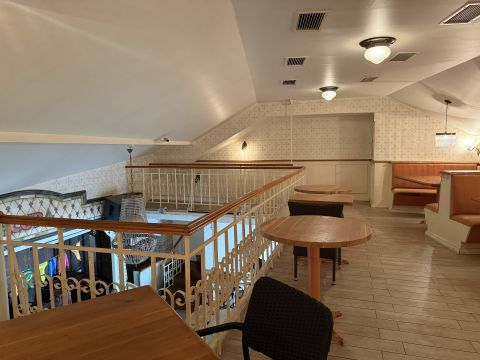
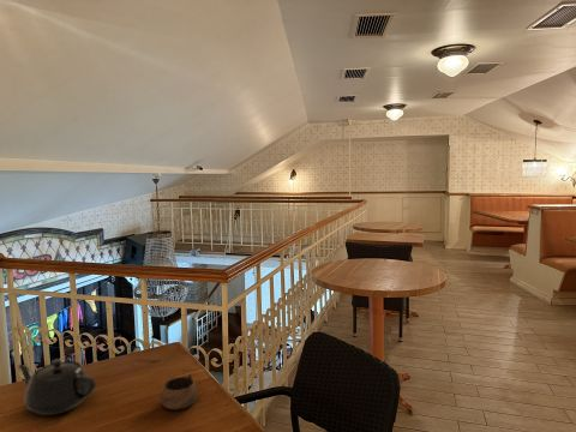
+ cup [160,372,198,410]
+ teapot [17,358,97,416]
